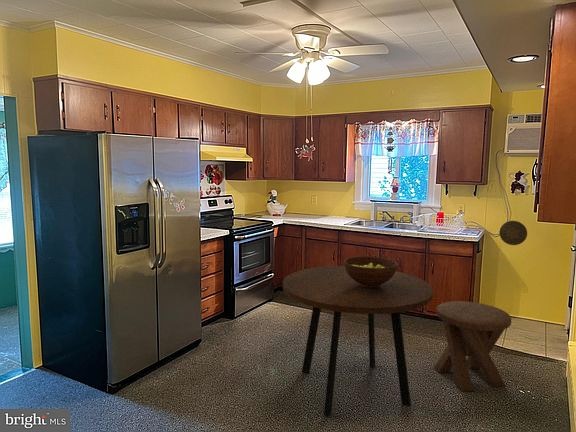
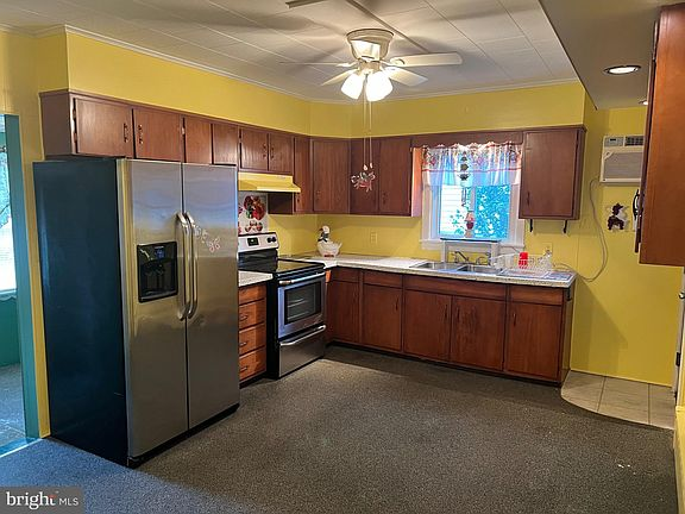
- music stool [433,300,512,393]
- dining table [282,265,434,417]
- decorative plate [498,220,528,246]
- fruit bowl [343,255,398,288]
